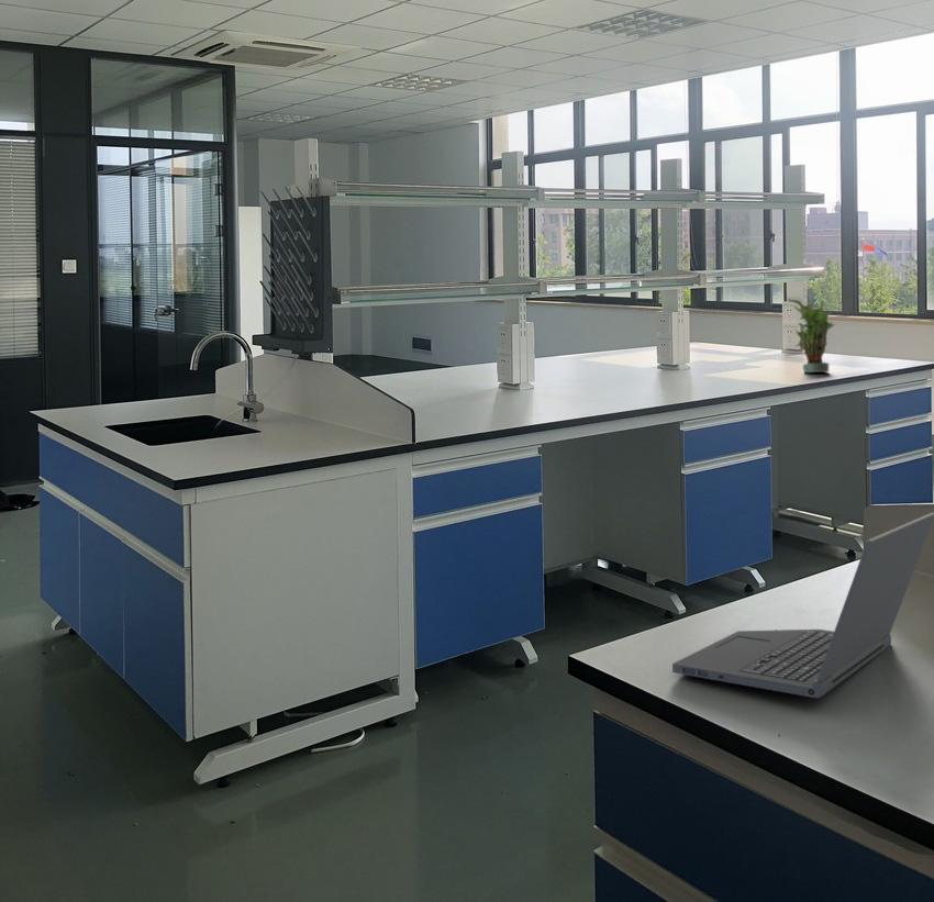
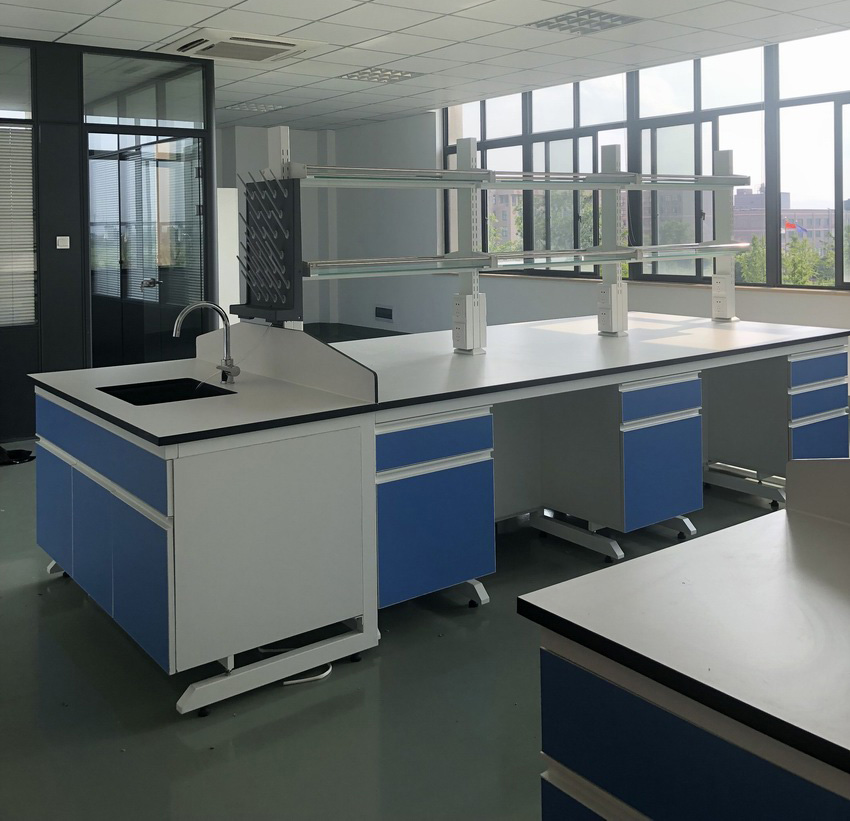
- potted plant [787,298,835,374]
- laptop computer [671,511,934,699]
